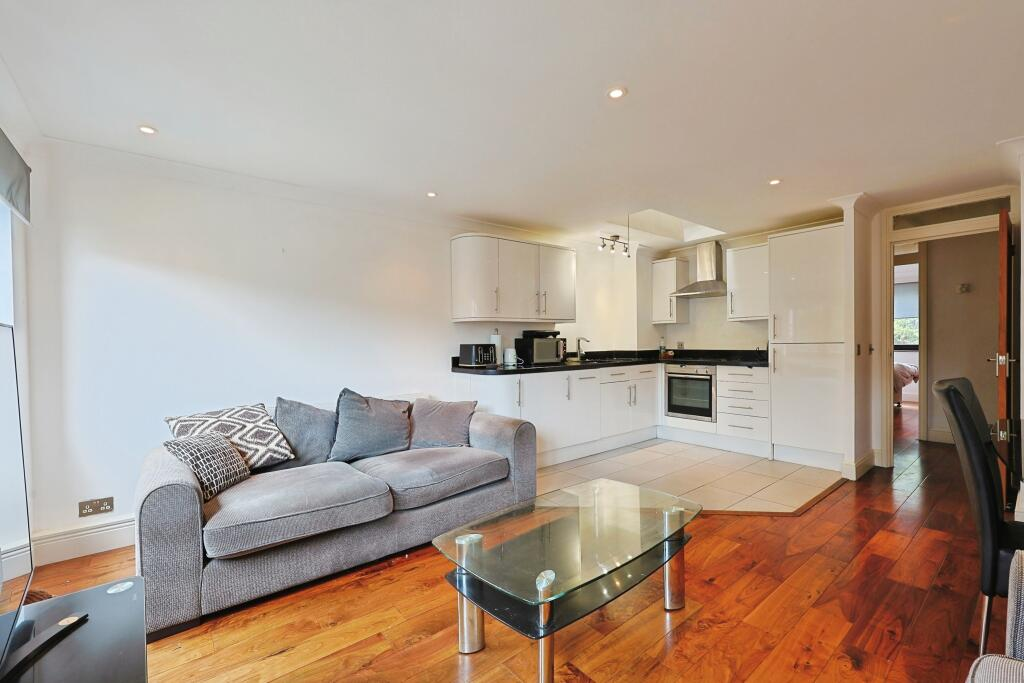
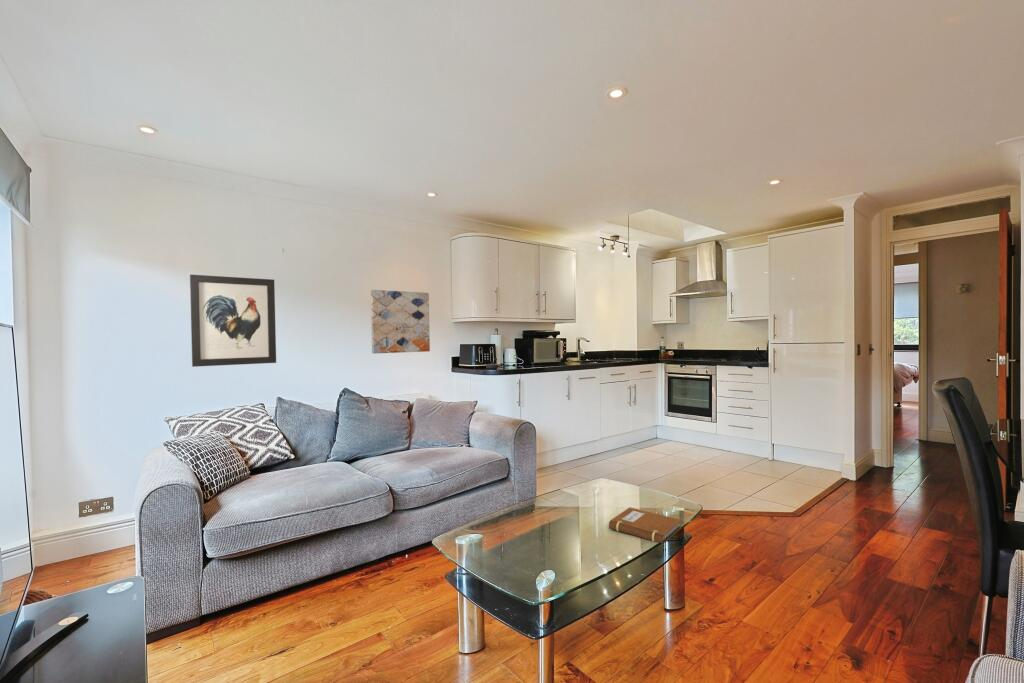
+ wall art [189,274,277,368]
+ wall art [370,289,431,355]
+ notebook [608,506,682,545]
